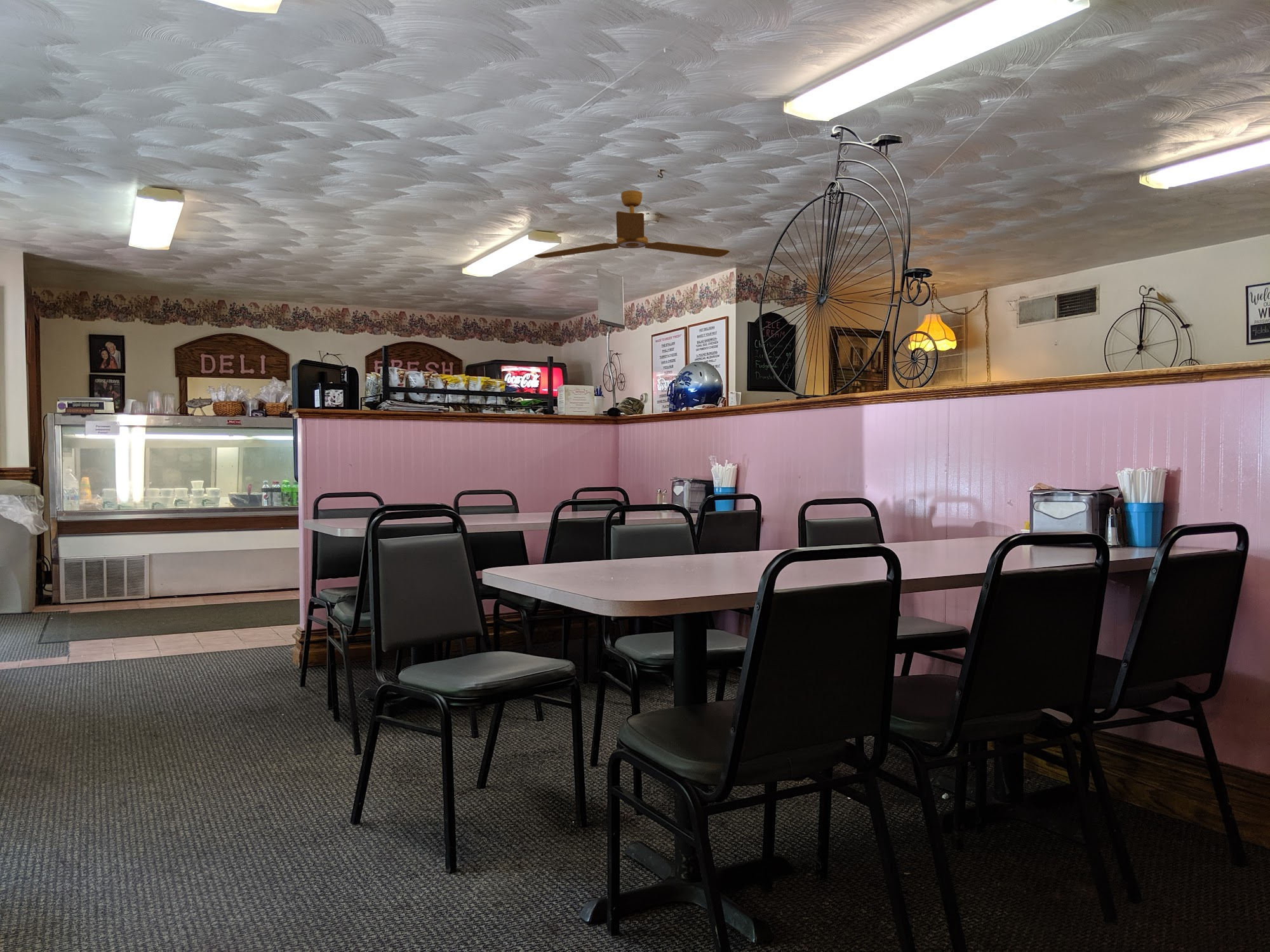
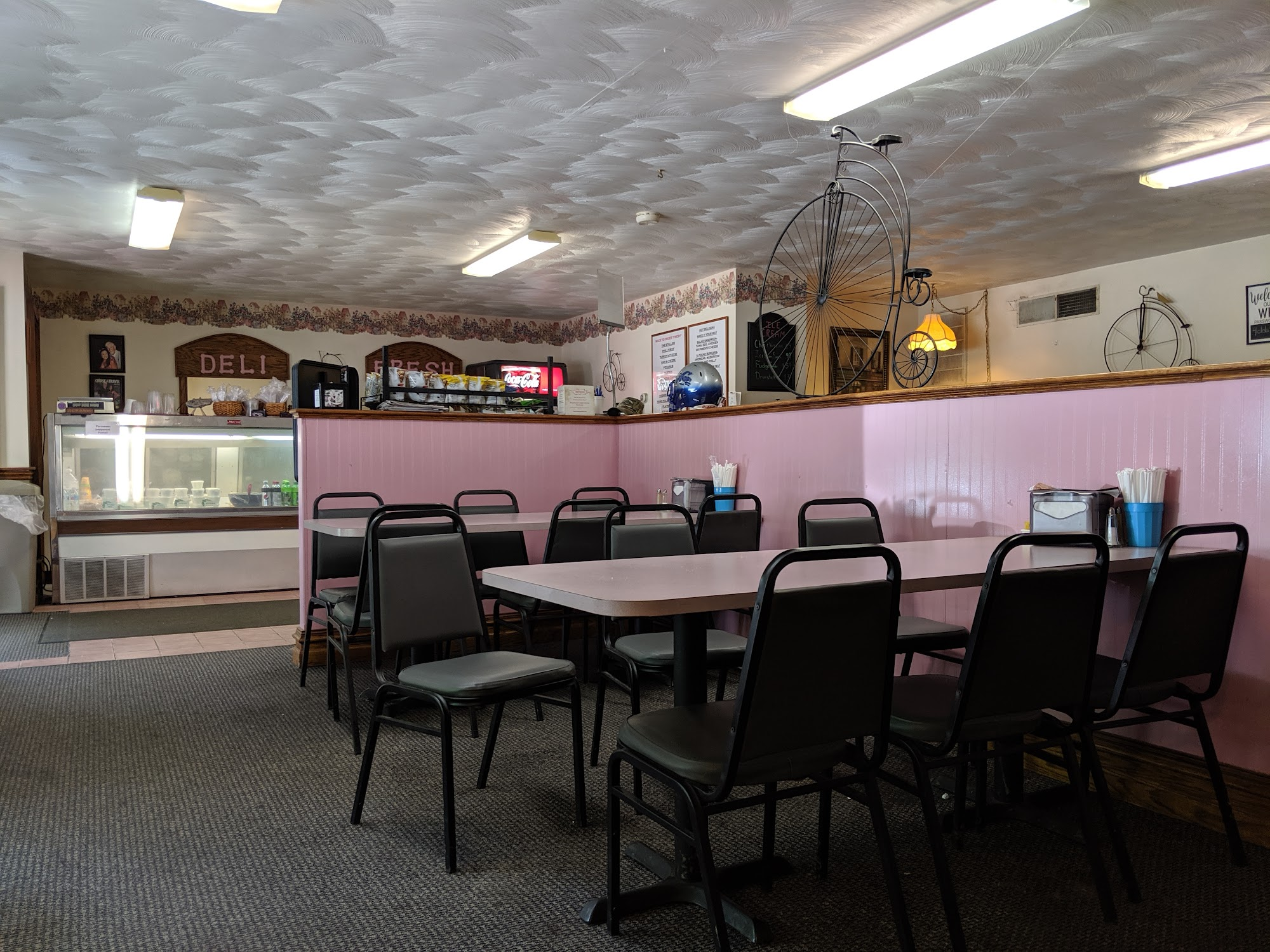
- ceiling fan [533,190,730,259]
